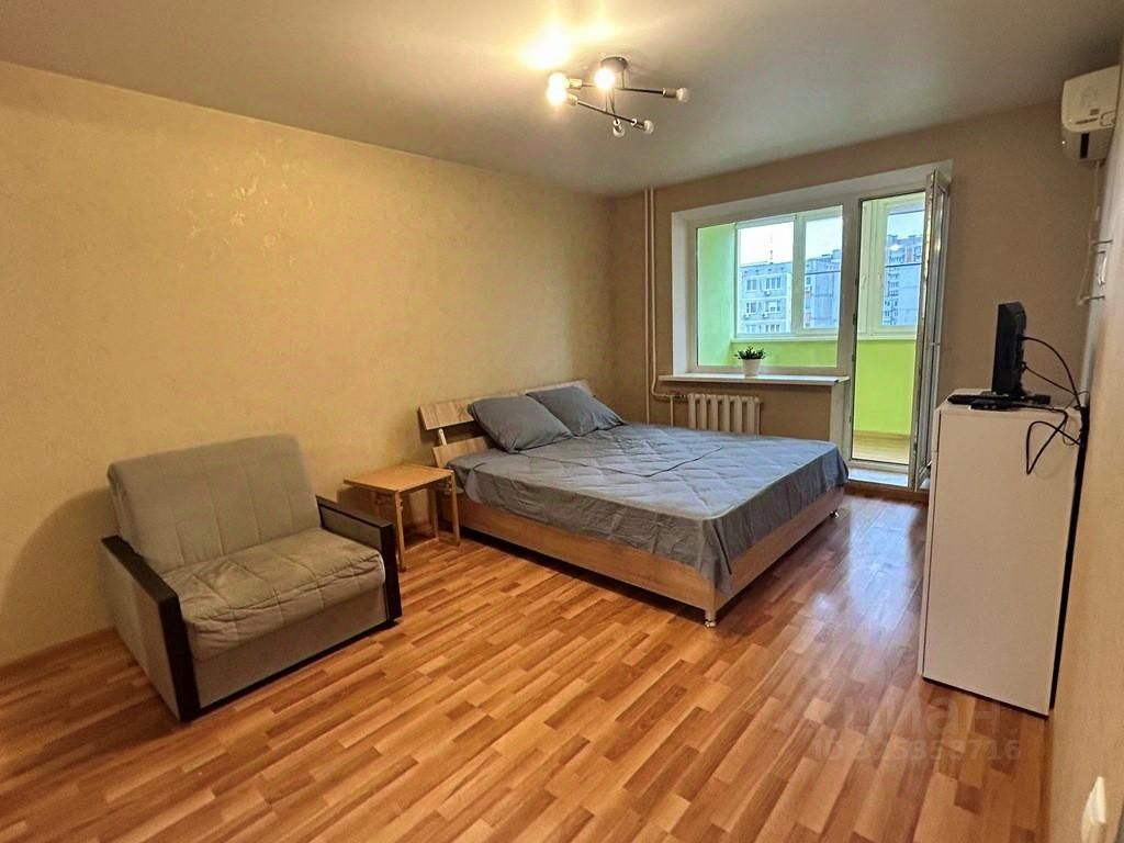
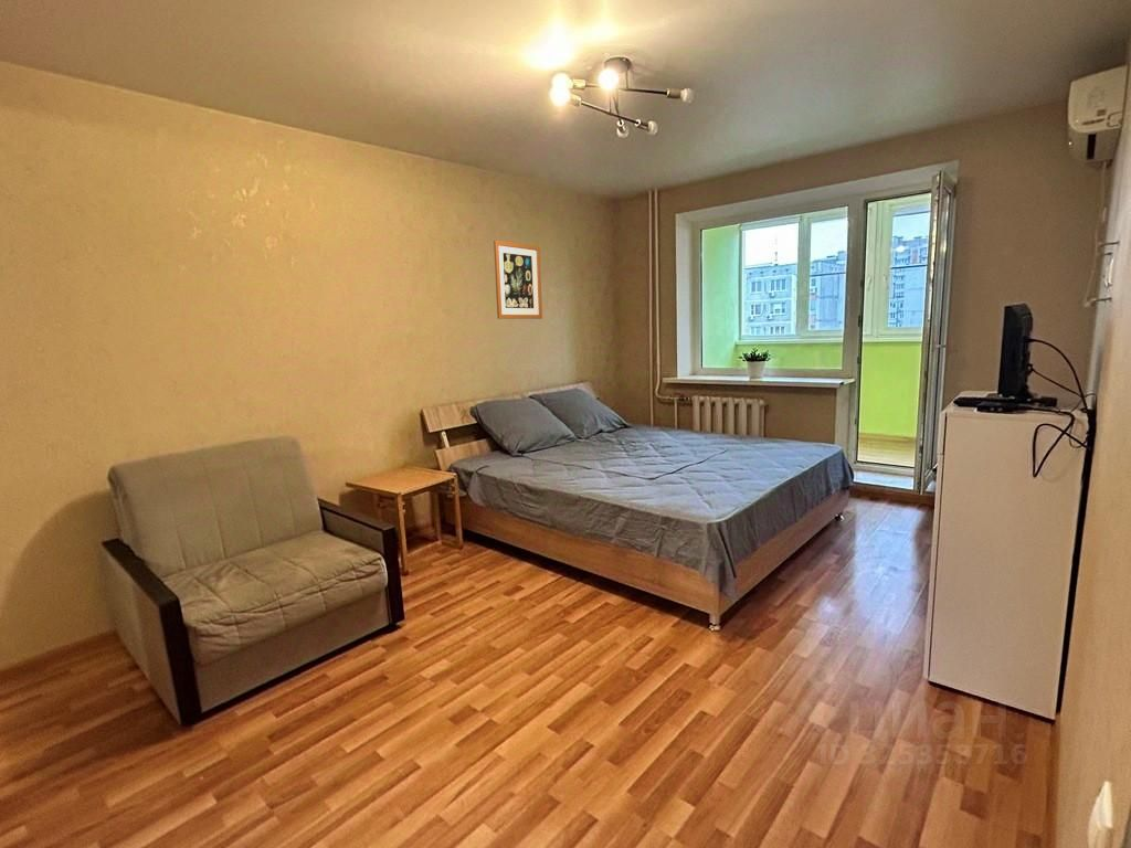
+ wall art [493,240,543,320]
